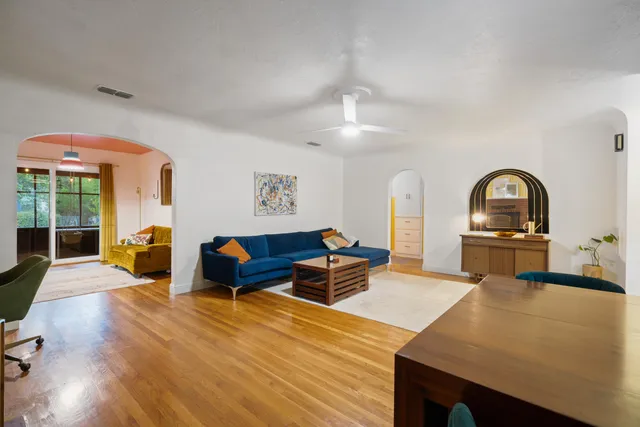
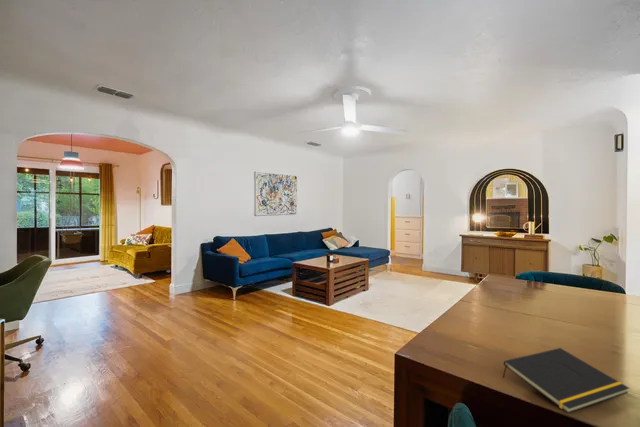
+ notepad [502,347,630,414]
